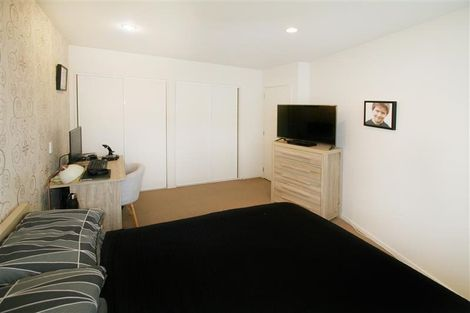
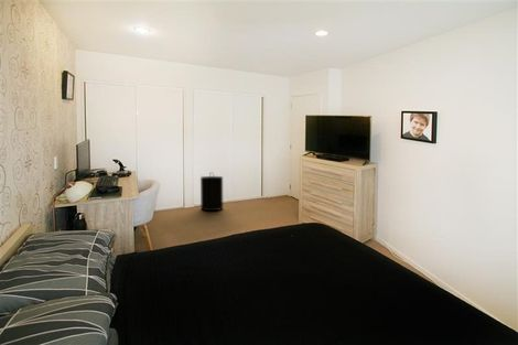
+ laundry hamper [199,171,224,212]
